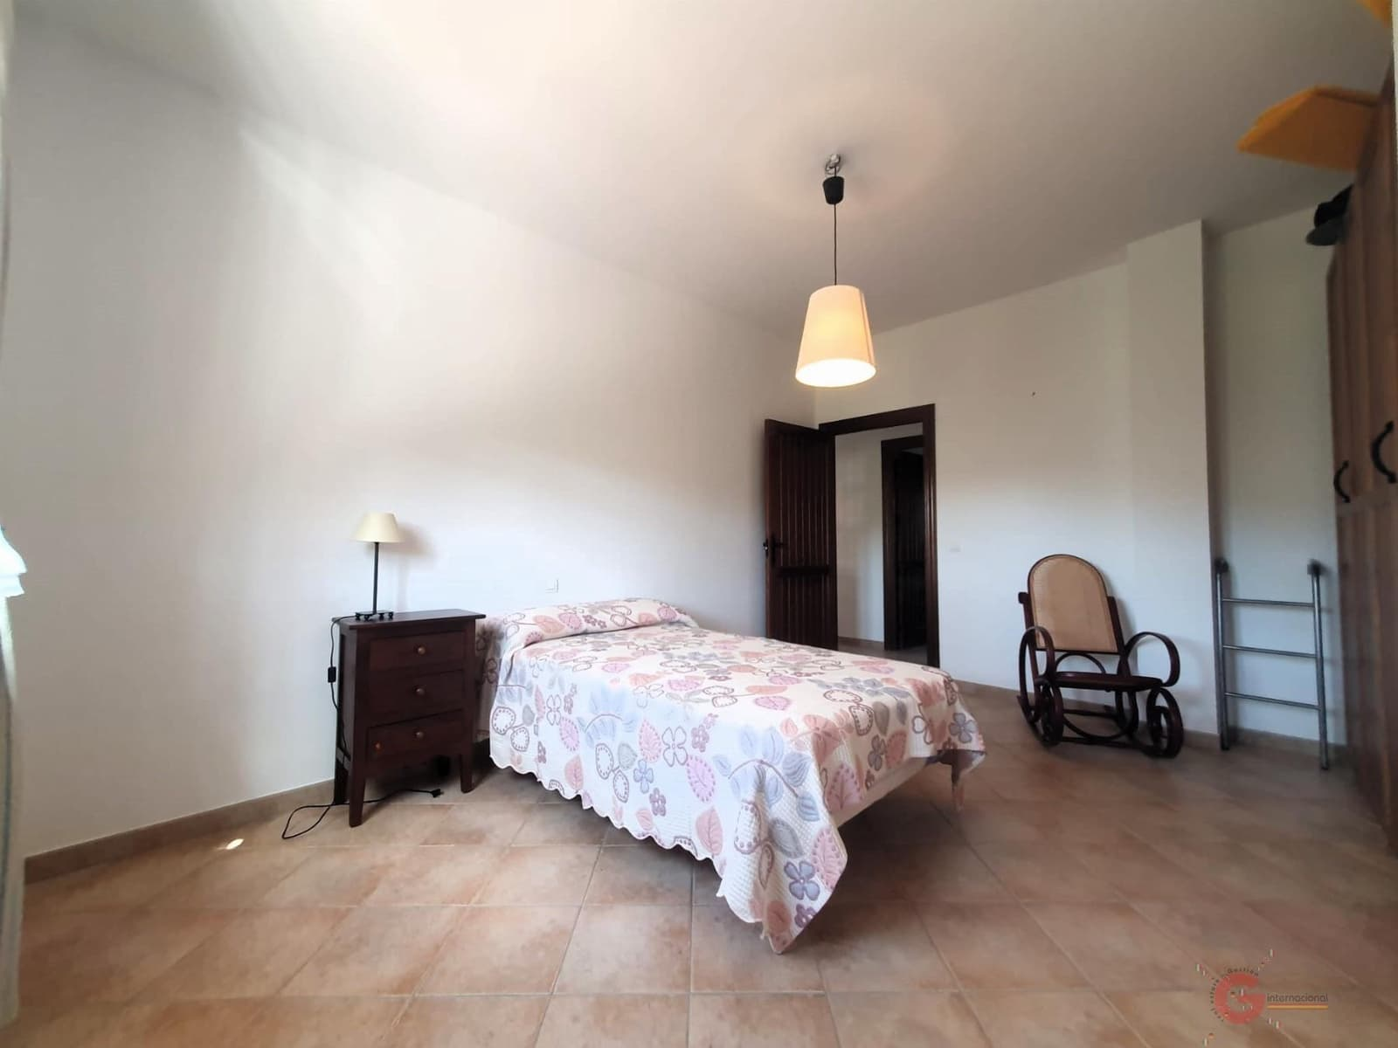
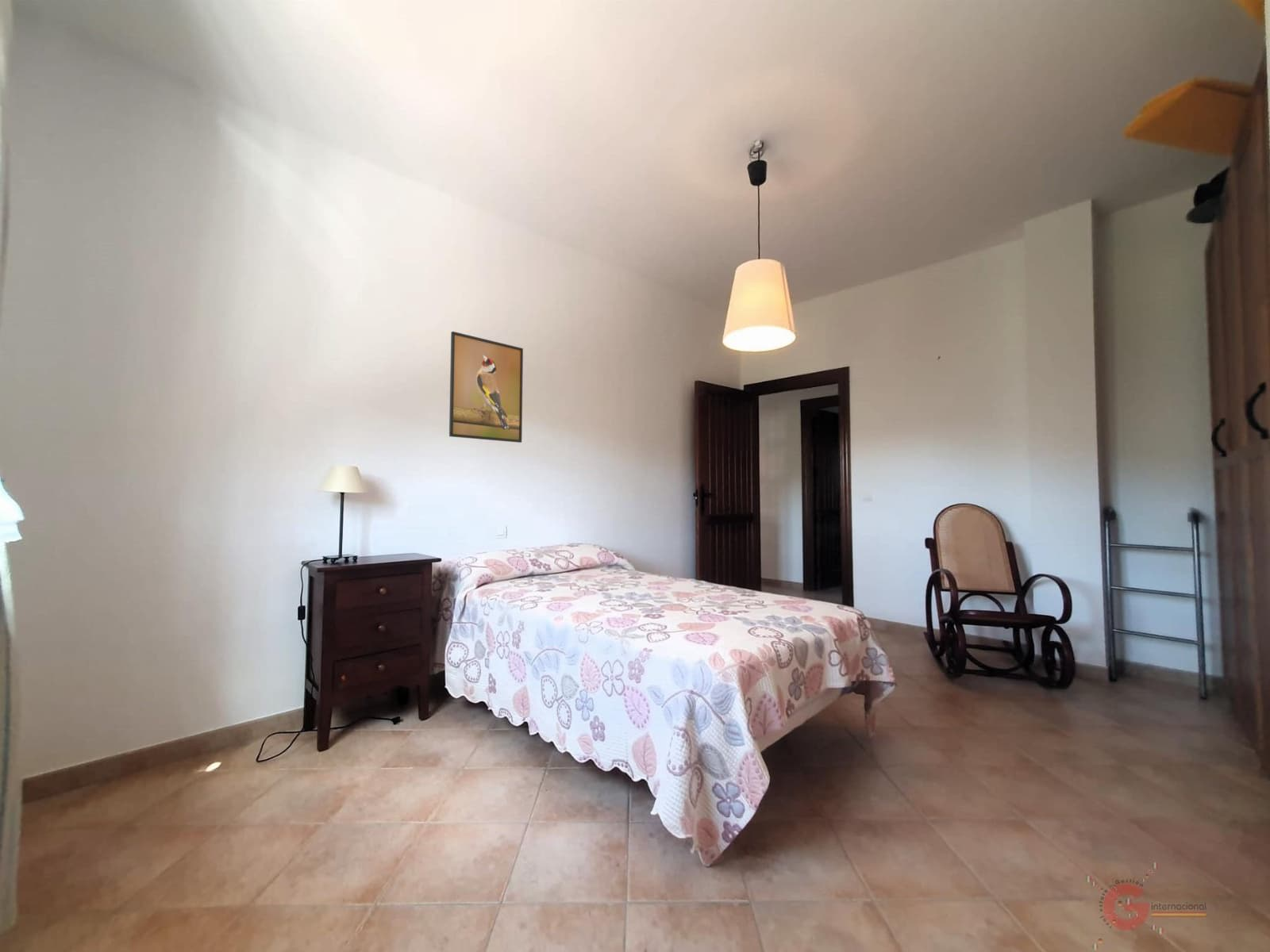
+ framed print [448,331,524,443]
